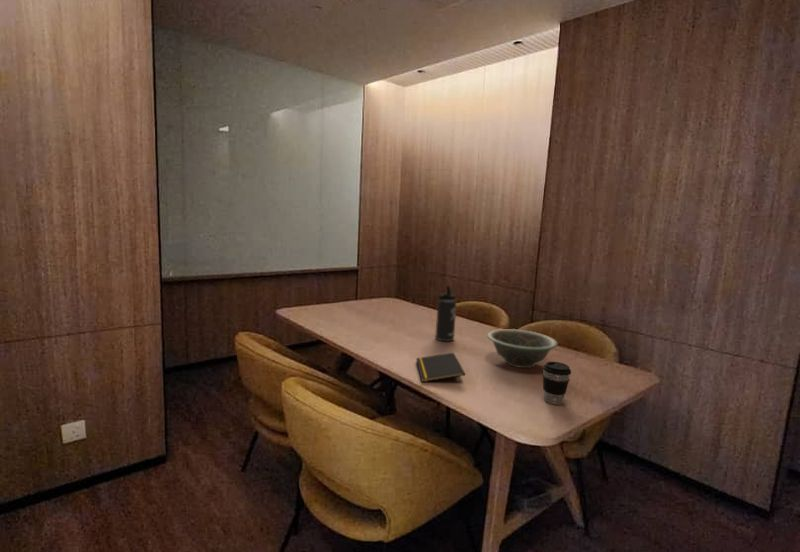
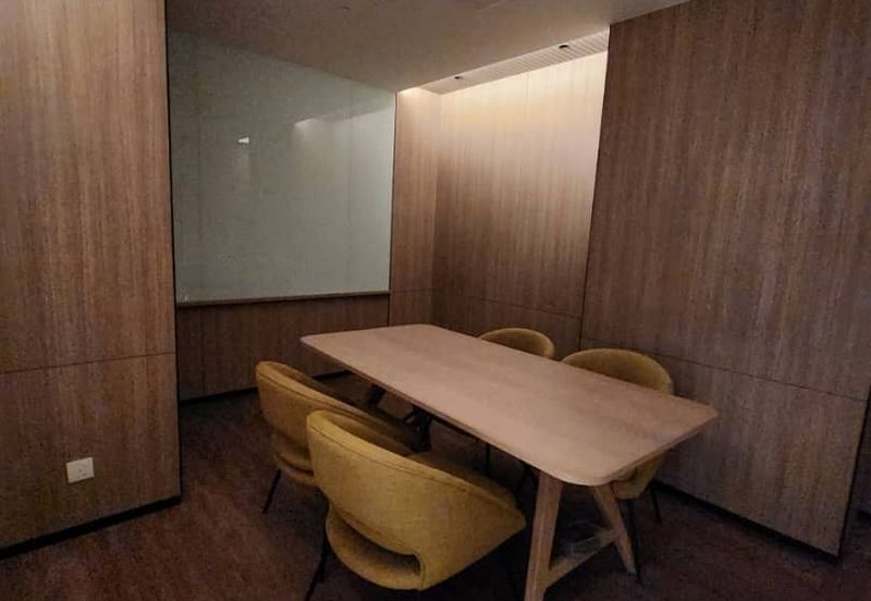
- decorative bowl [486,328,559,369]
- coffee cup [542,361,572,406]
- notepad [415,351,466,383]
- thermos bottle [434,285,457,342]
